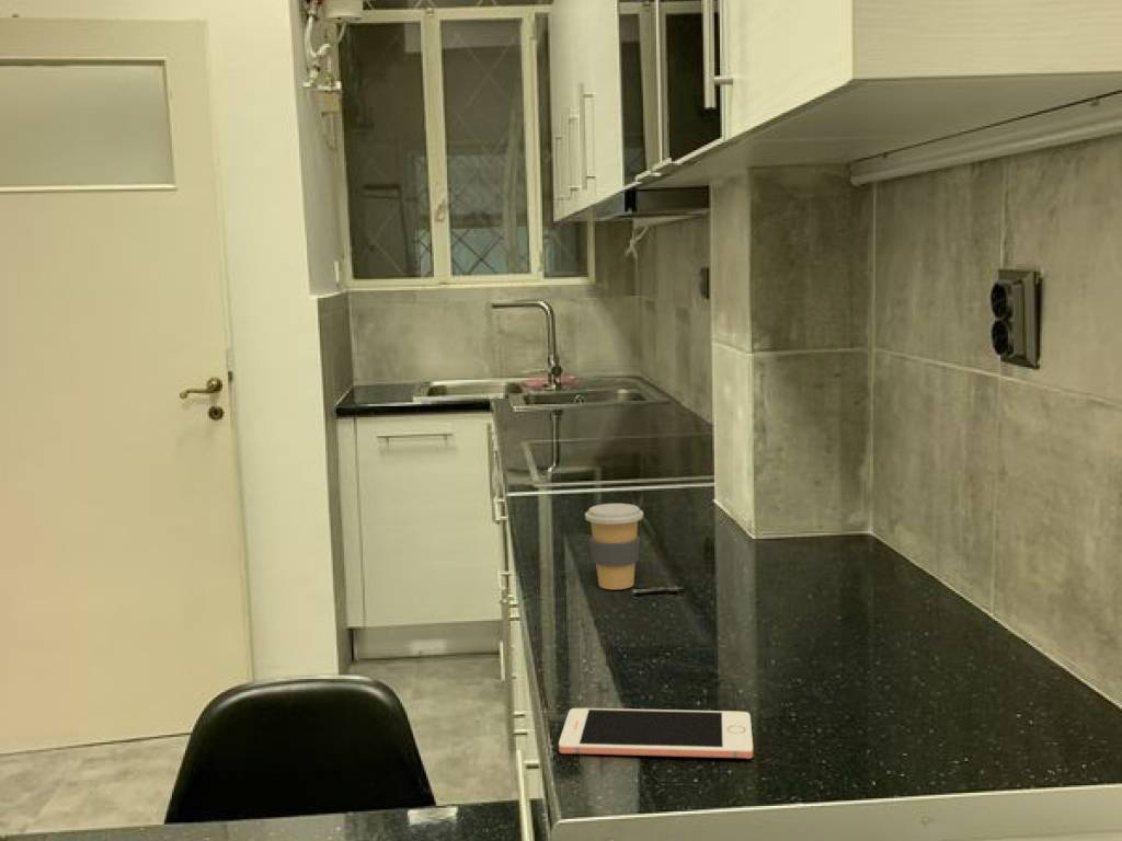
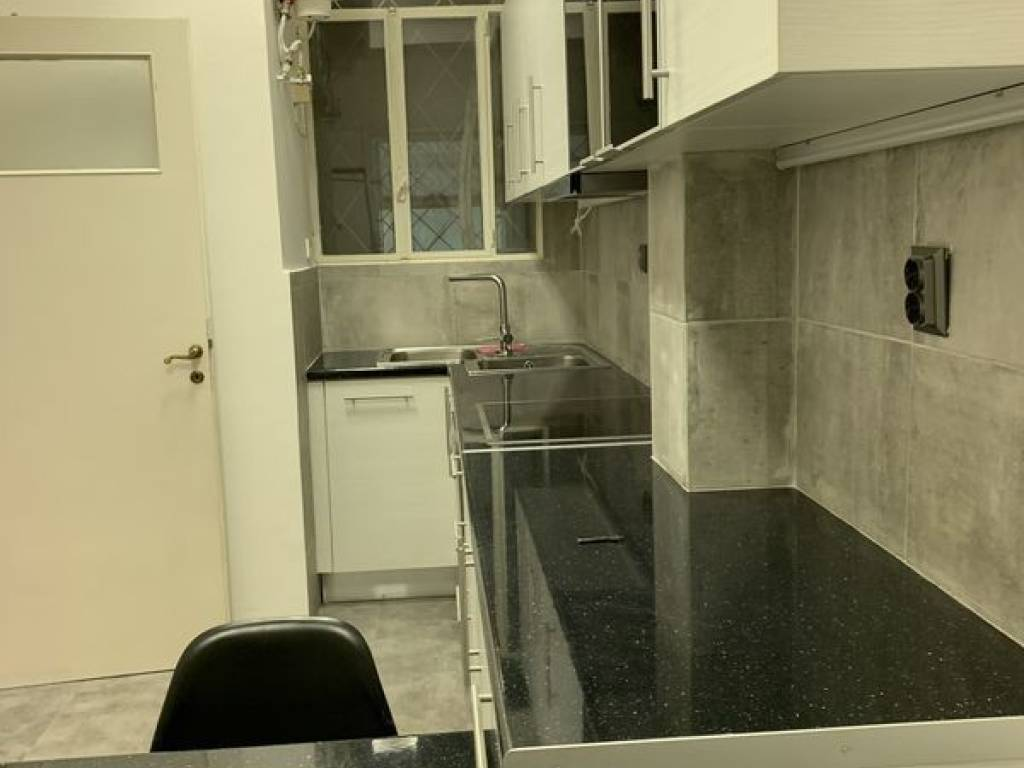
- cell phone [558,707,754,760]
- coffee cup [584,503,644,590]
